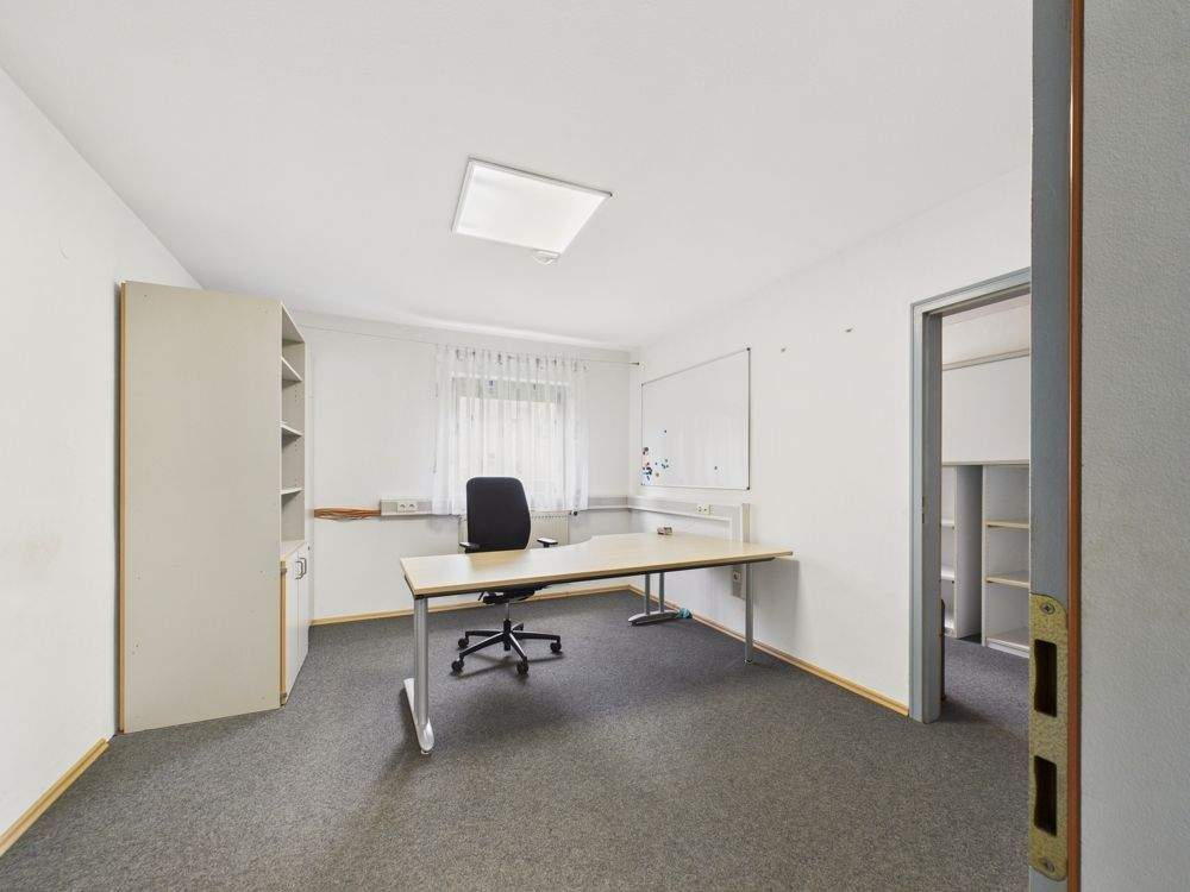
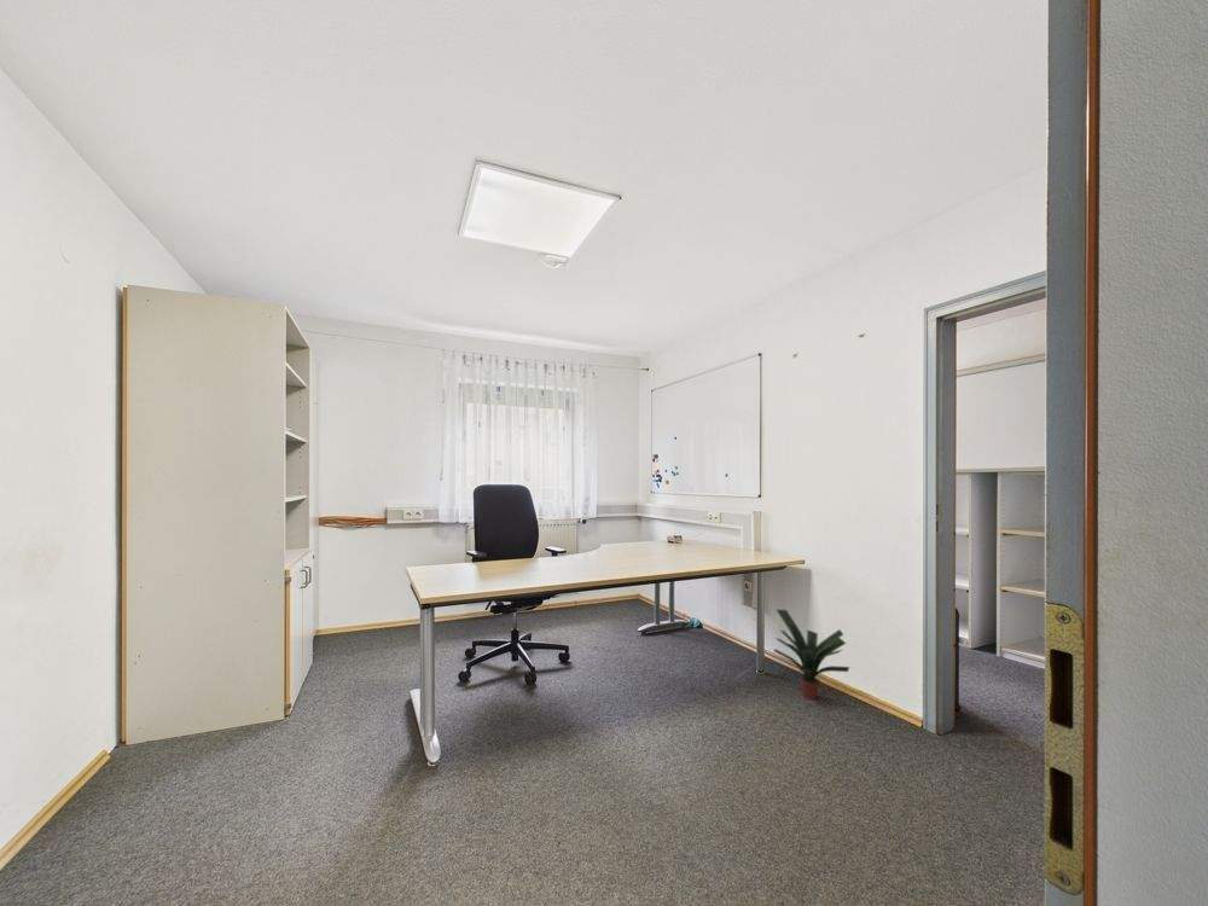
+ potted plant [773,609,850,701]
